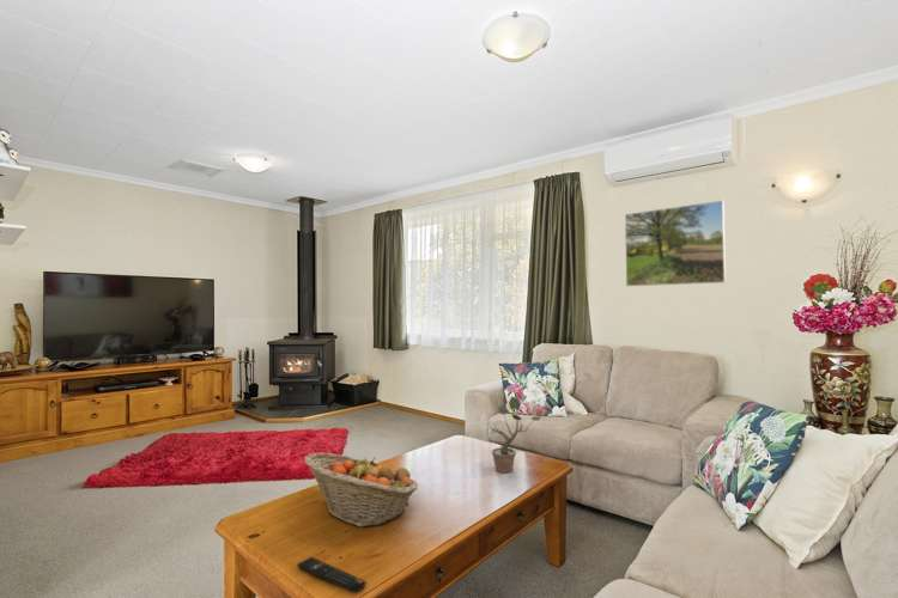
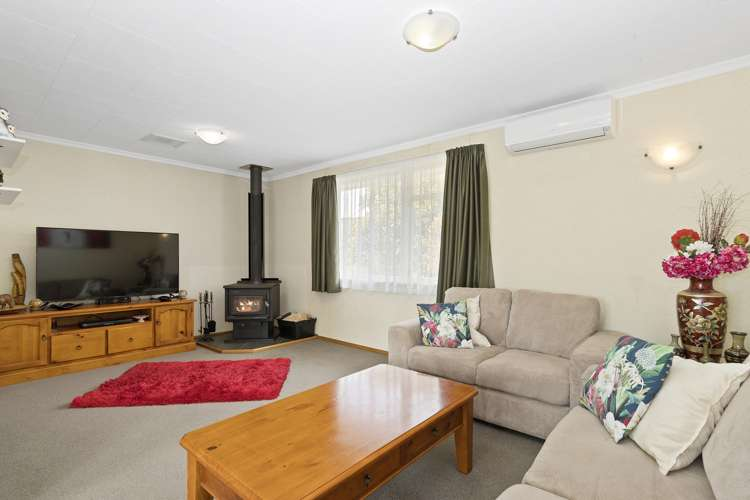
- potted plant [477,393,542,474]
- fruit basket [303,452,419,529]
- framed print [624,200,727,287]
- remote control [296,556,366,594]
